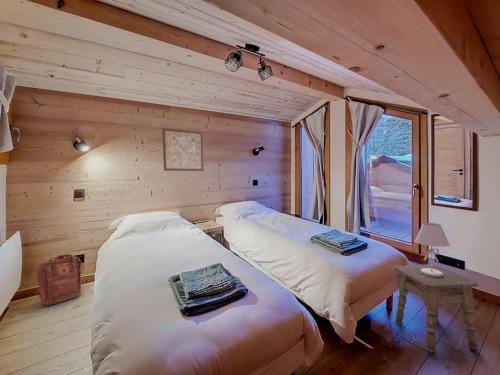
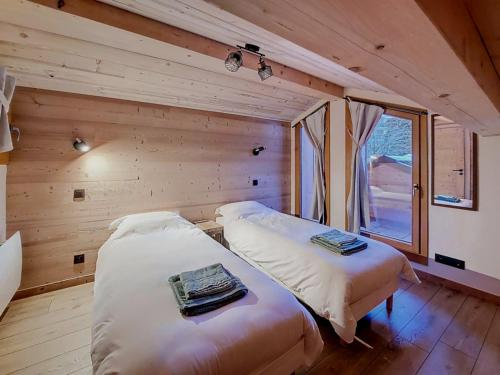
- backpack [36,253,83,306]
- table lamp [414,222,451,277]
- wall art [161,127,205,172]
- side table [394,263,479,356]
